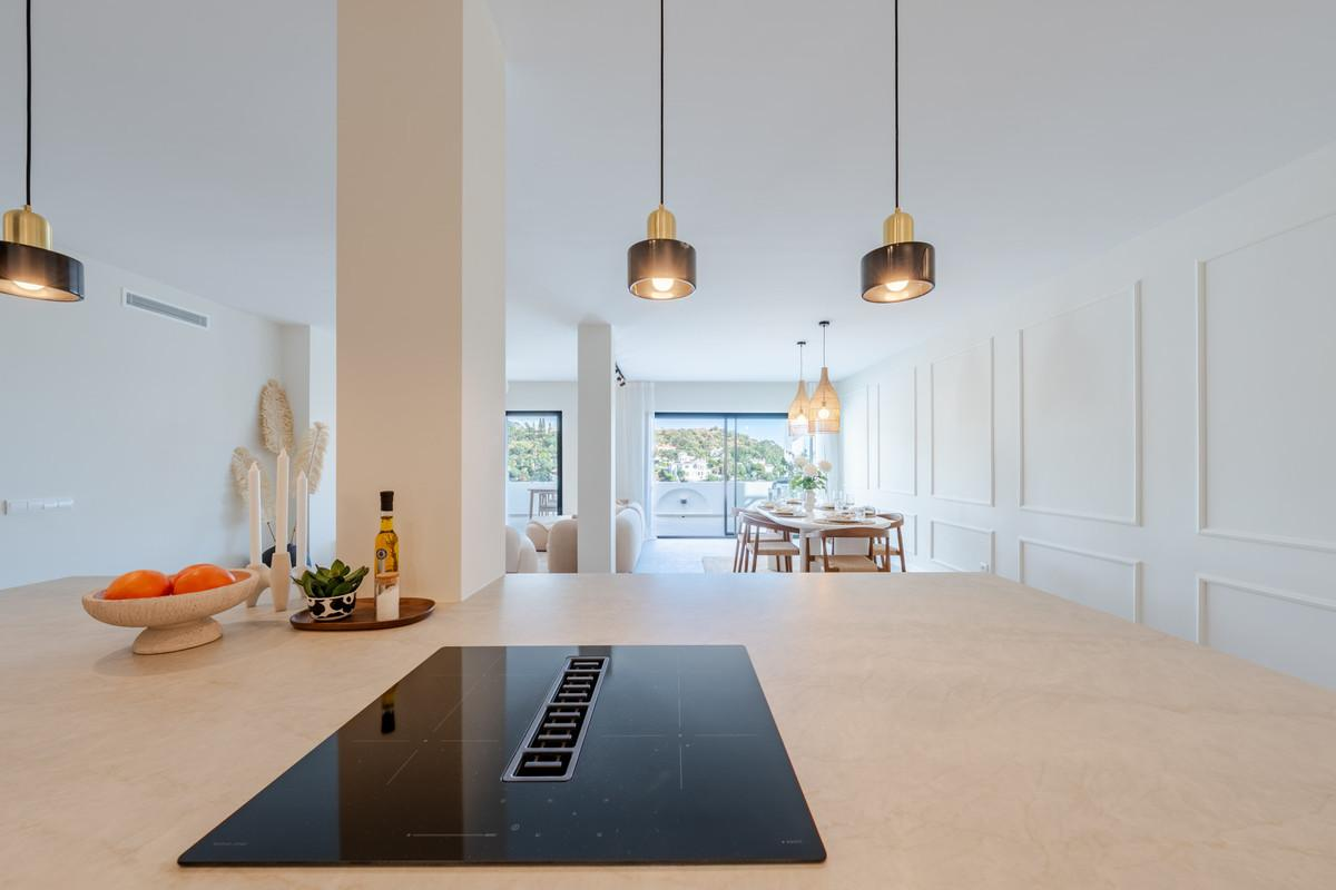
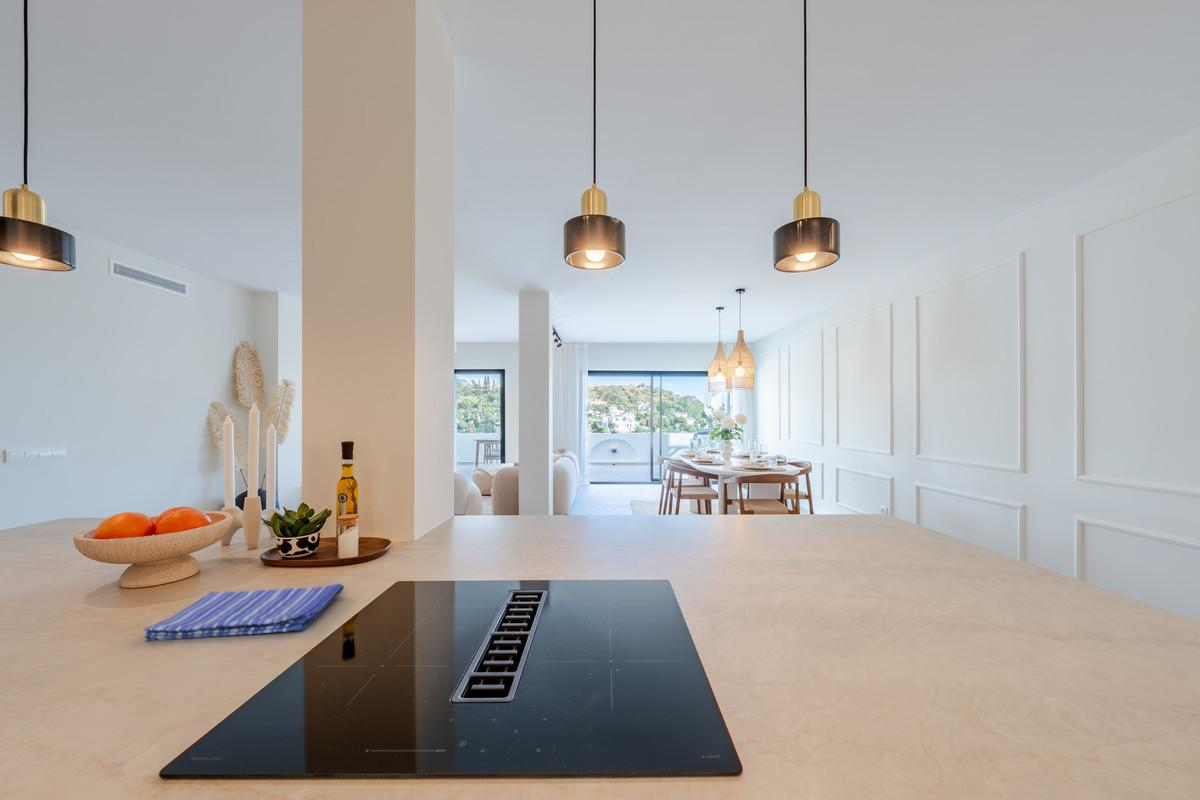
+ dish towel [143,583,345,642]
